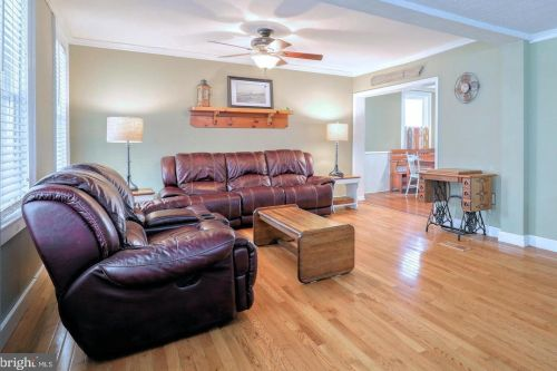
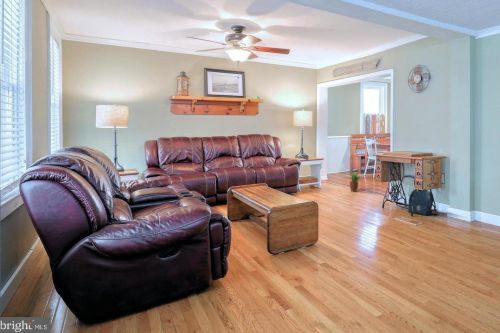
+ potted plant [345,168,365,193]
+ backpack [406,188,438,216]
